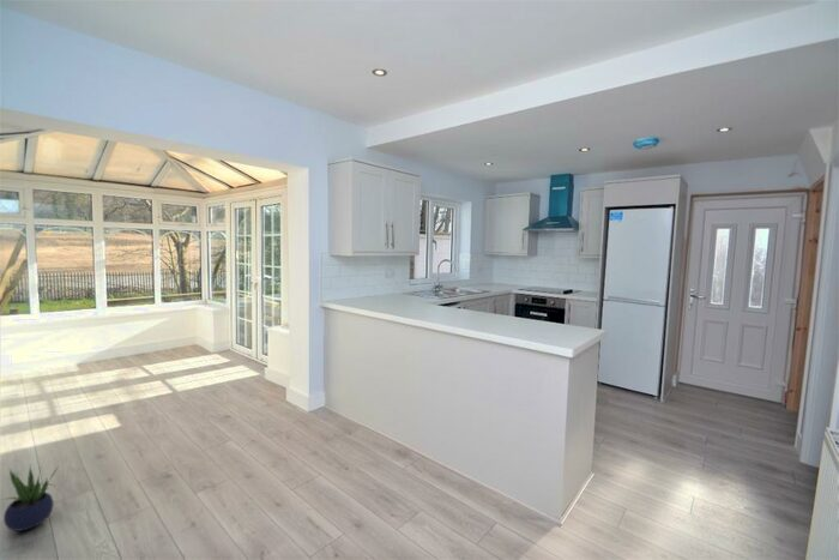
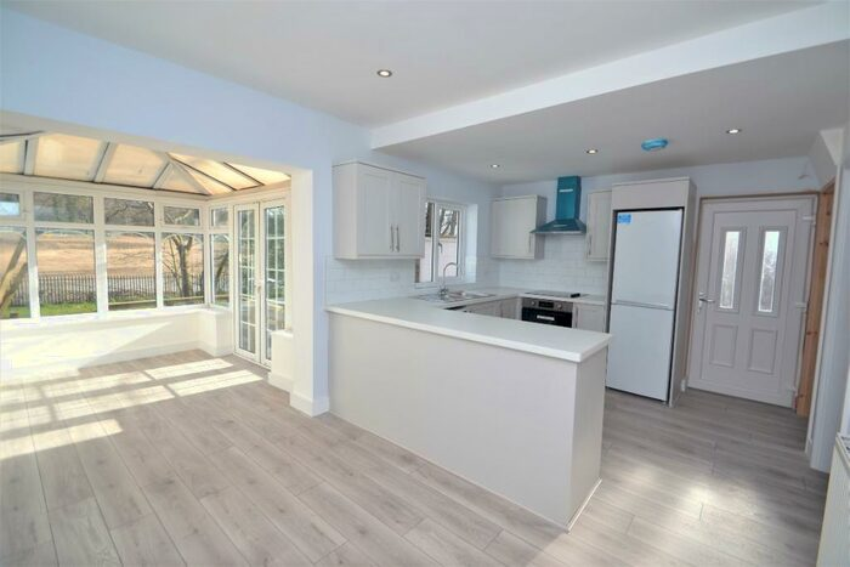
- potted plant [1,465,60,532]
